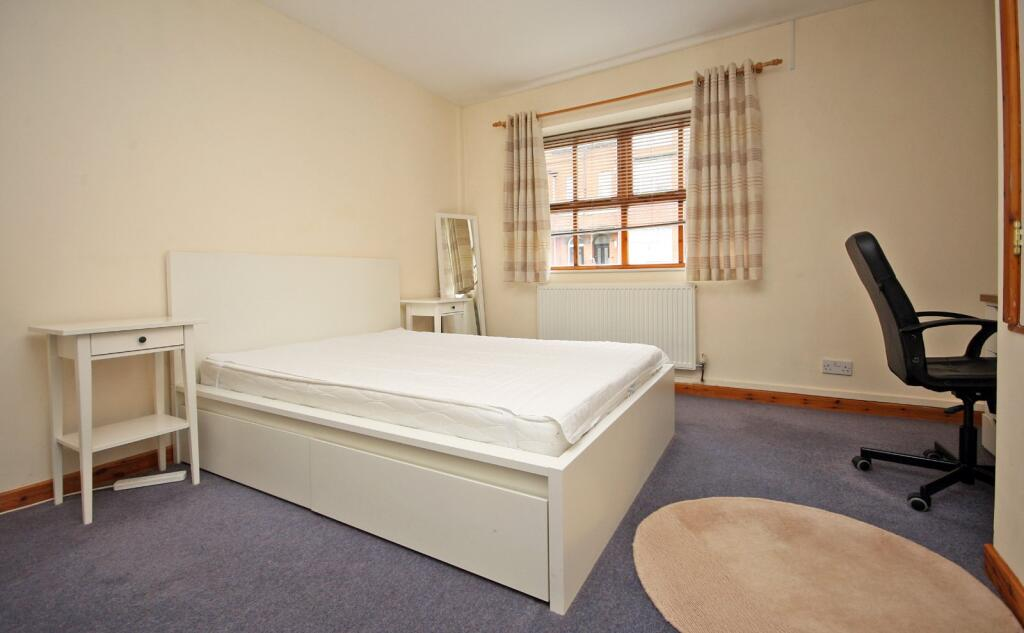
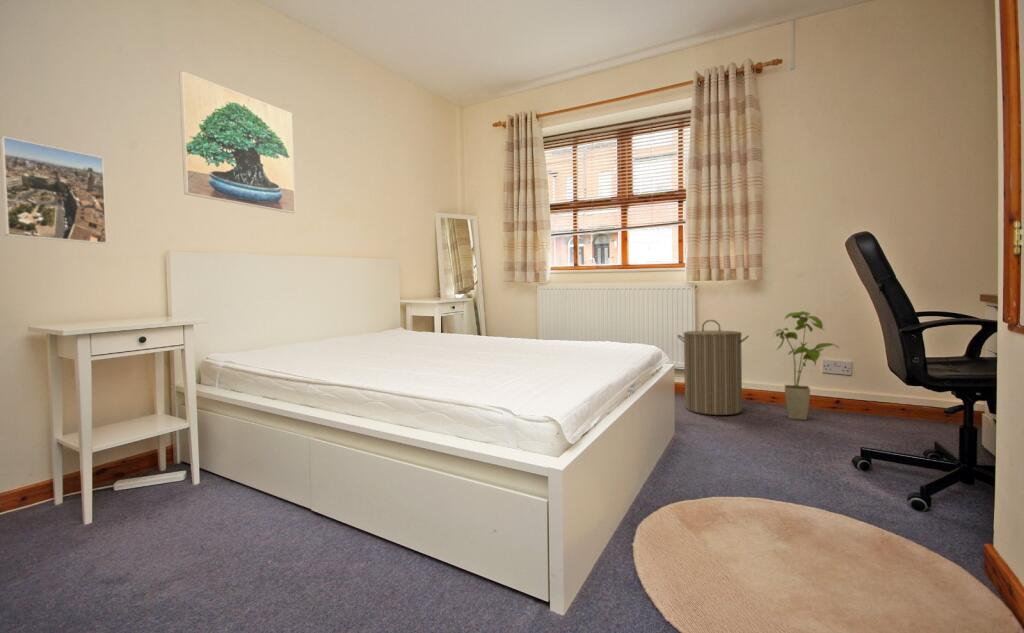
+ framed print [178,70,296,214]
+ house plant [771,310,840,421]
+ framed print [0,135,108,245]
+ laundry hamper [677,319,750,416]
